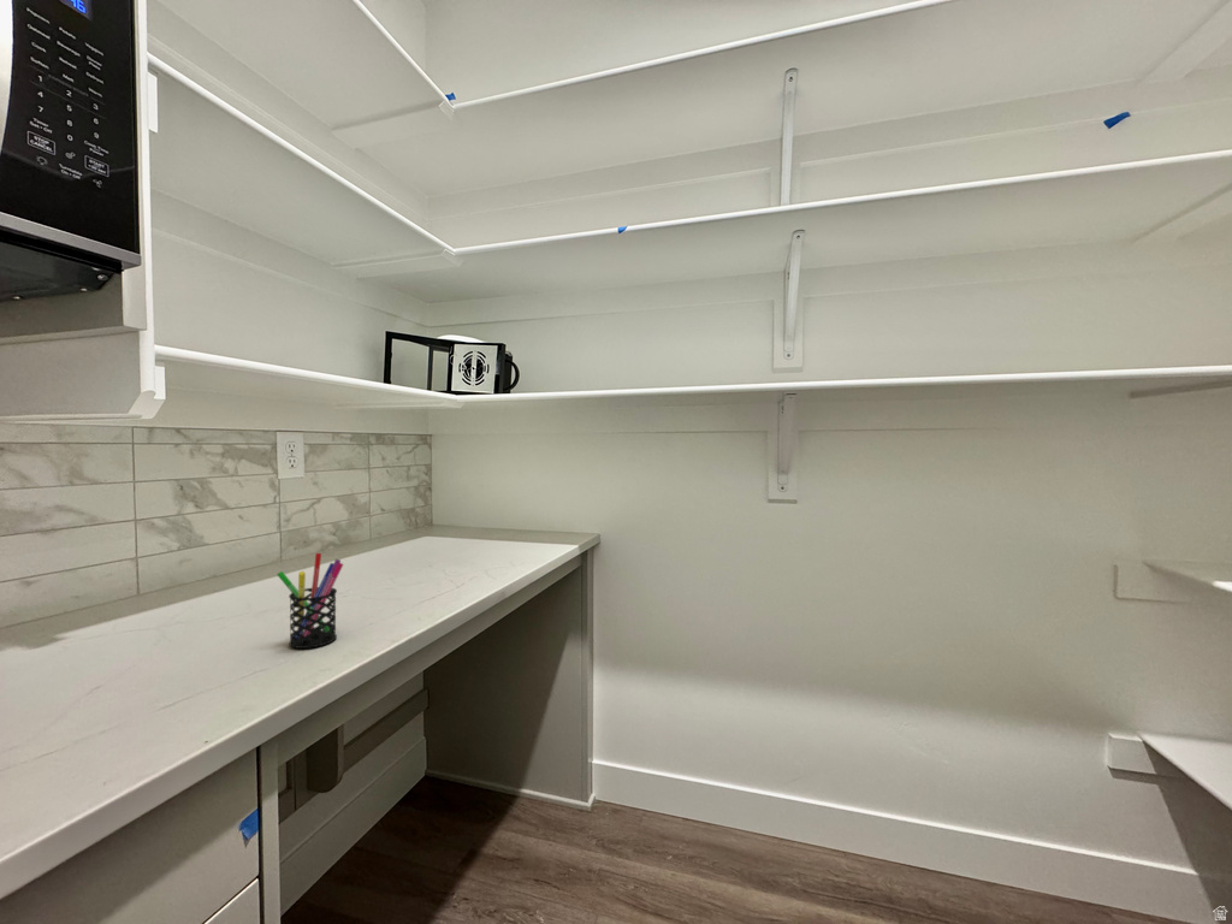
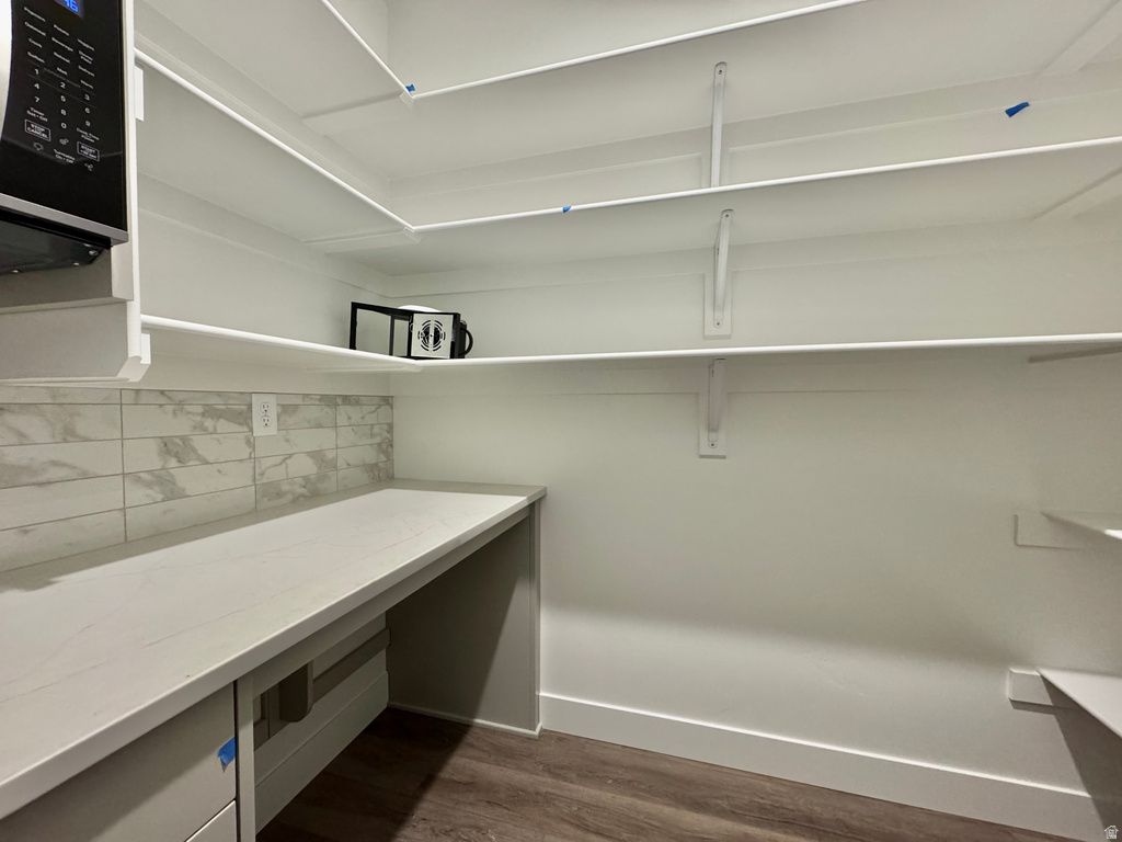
- pen holder [276,552,344,650]
